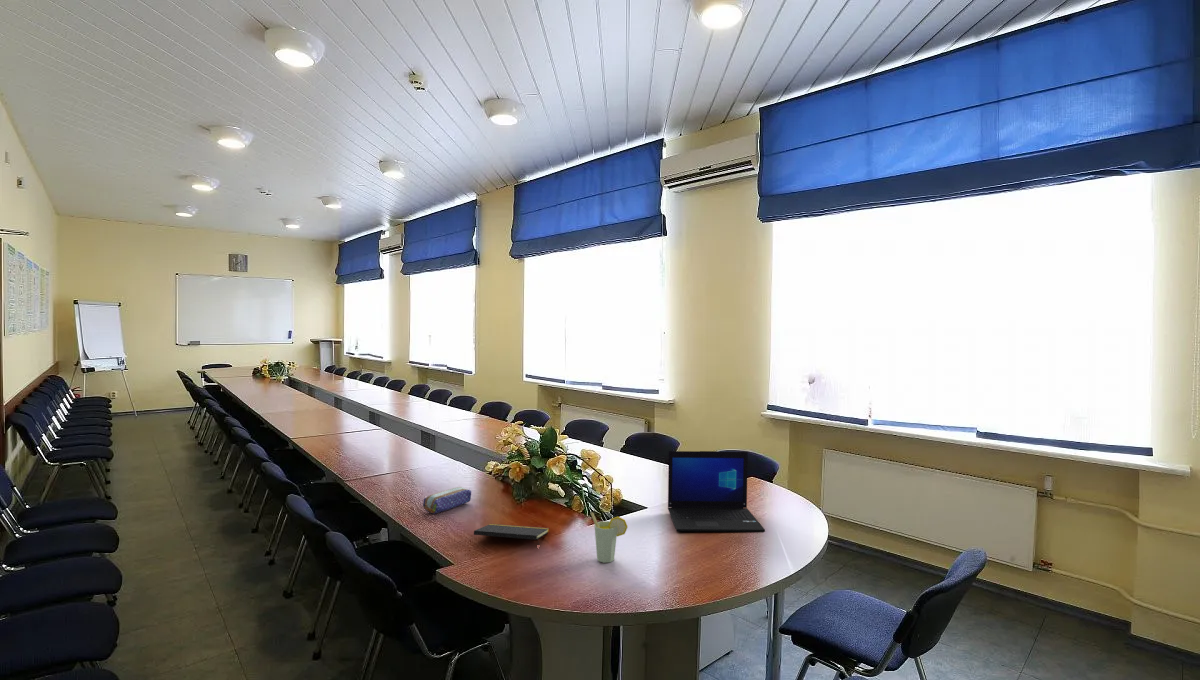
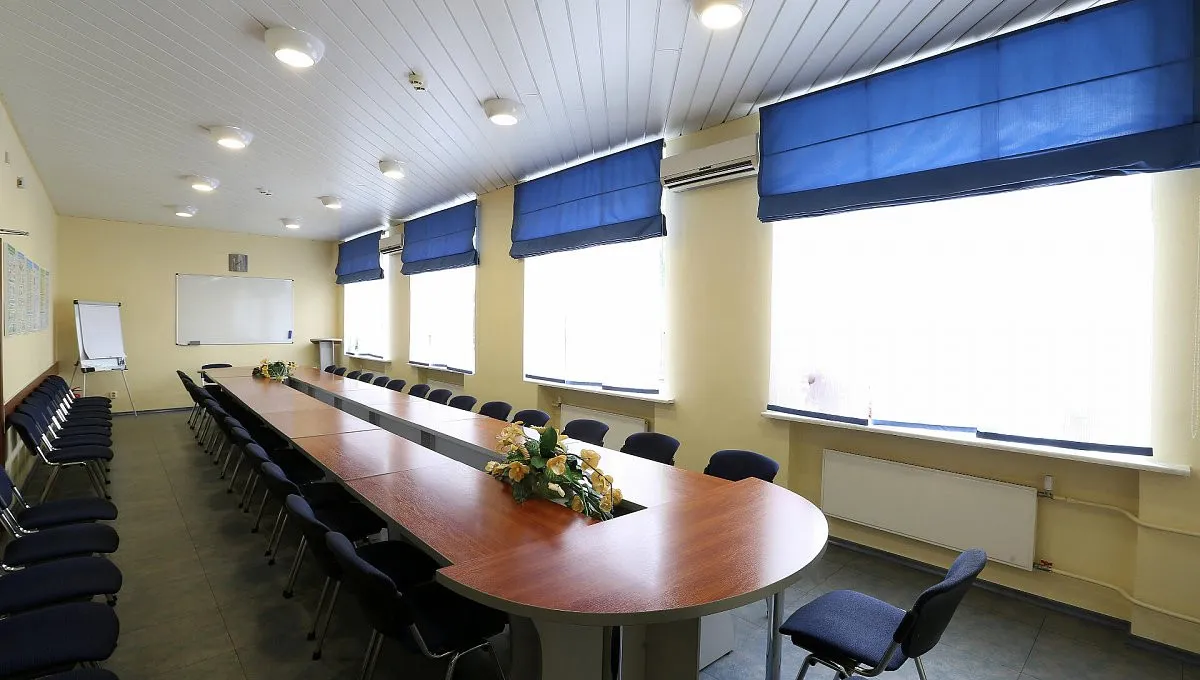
- laptop [667,450,766,533]
- notepad [473,523,550,544]
- cup [590,512,628,564]
- pencil case [422,486,472,515]
